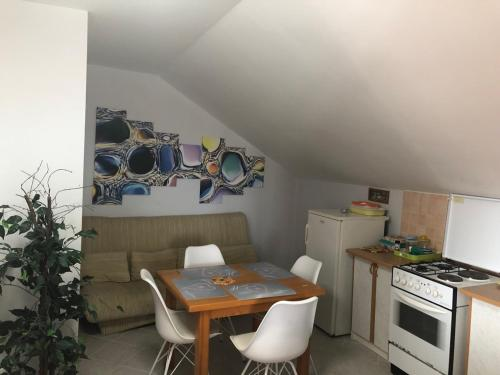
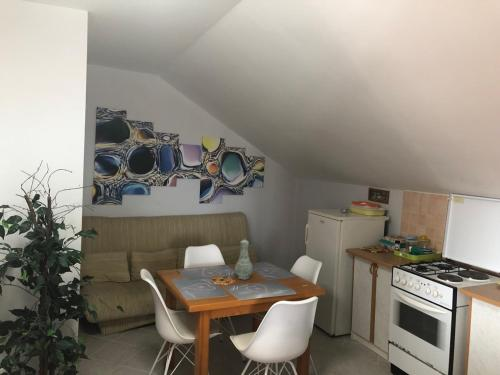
+ vase [234,238,254,281]
